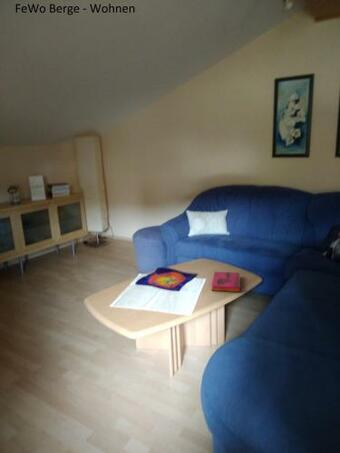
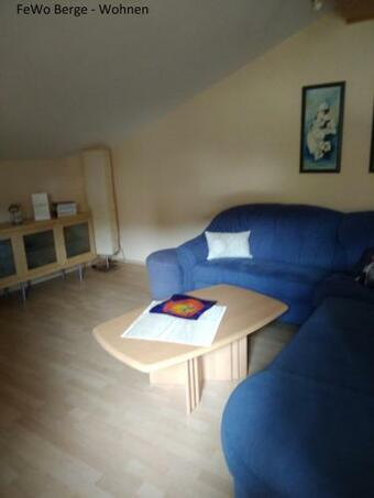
- hardback book [211,271,241,293]
